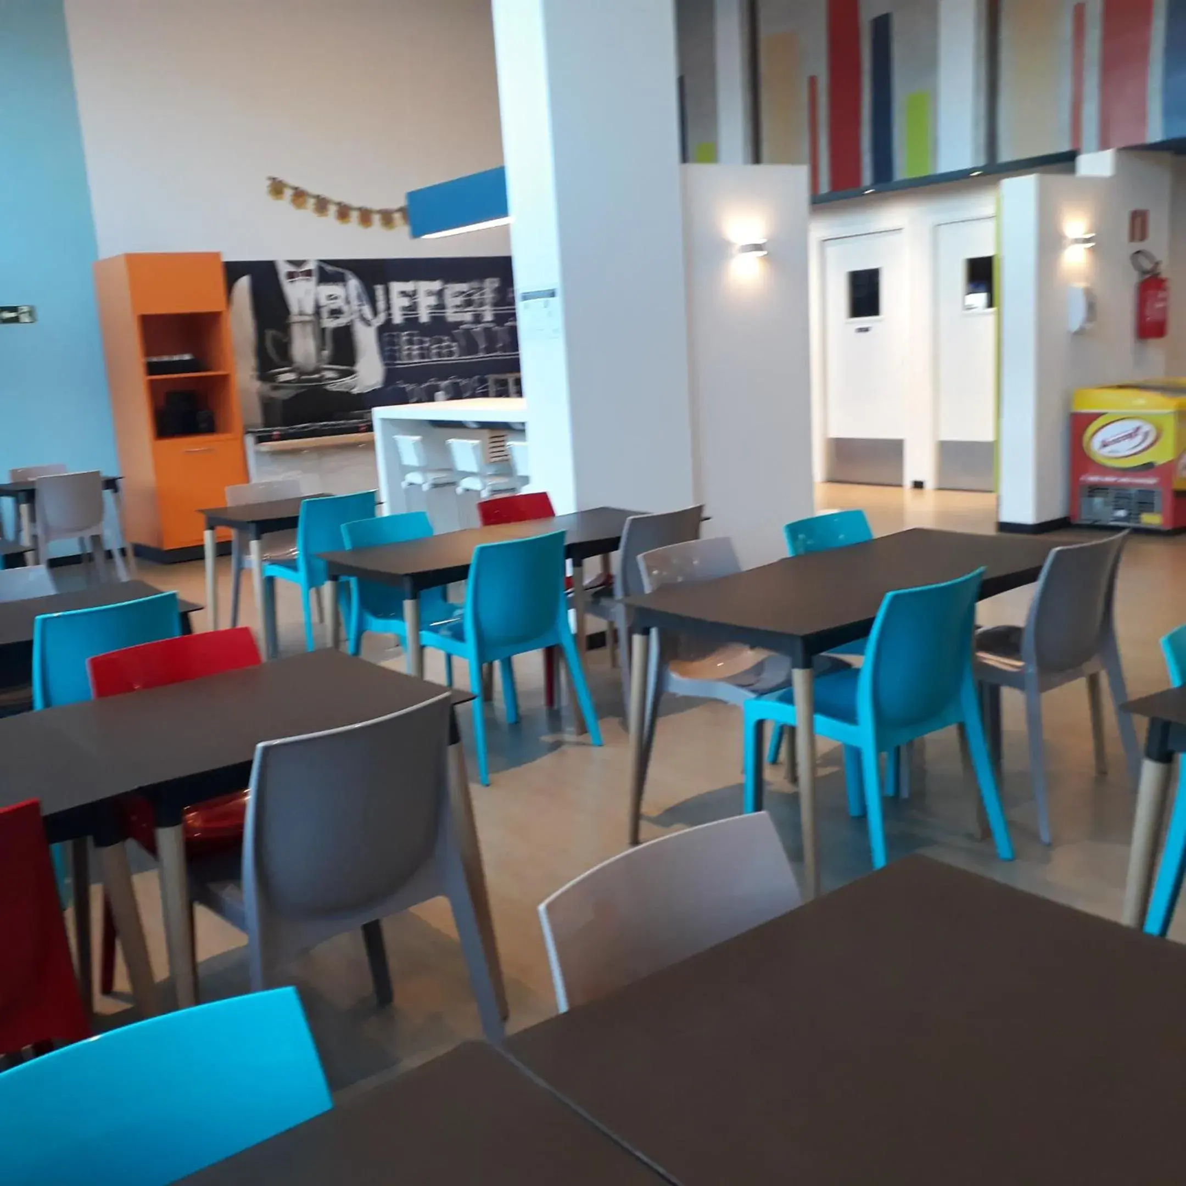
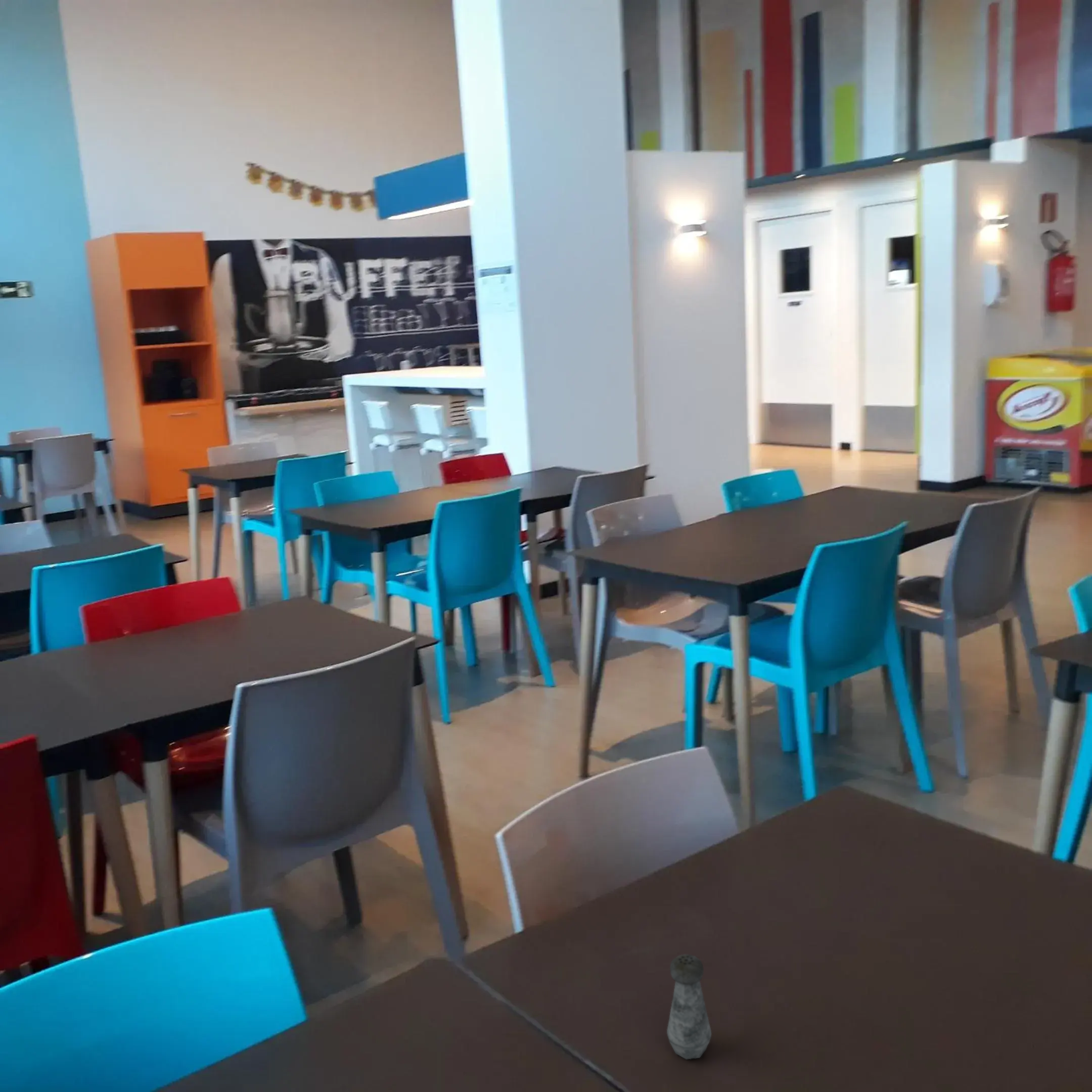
+ salt shaker [666,954,712,1060]
